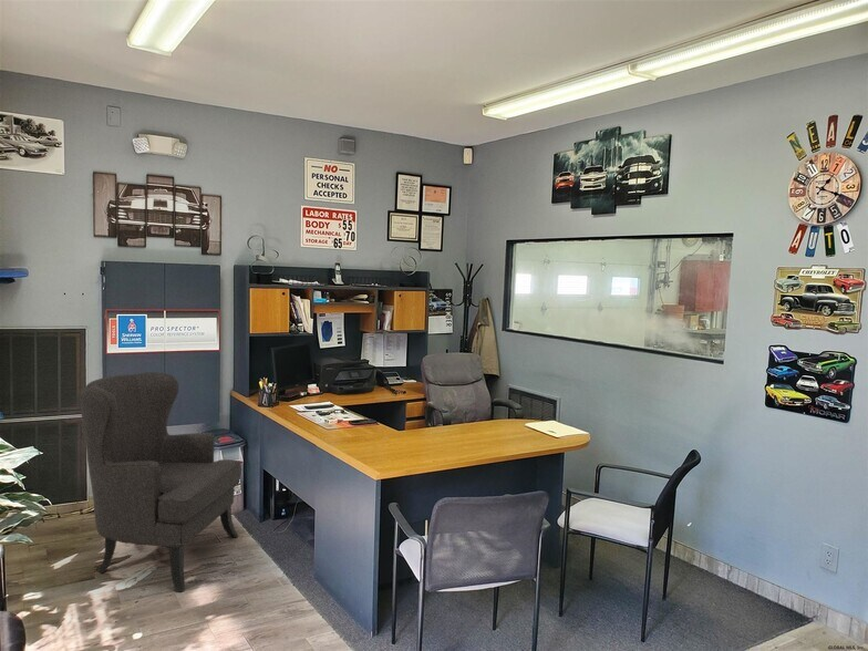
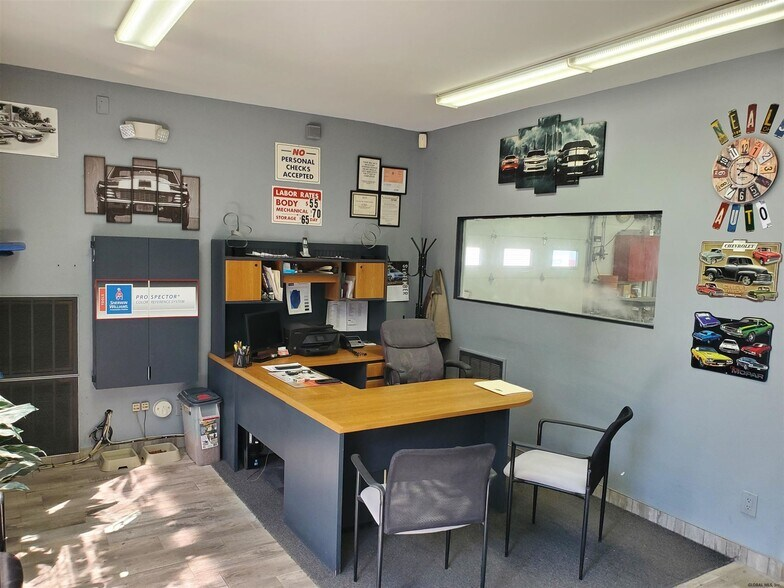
- chair [79,371,242,593]
